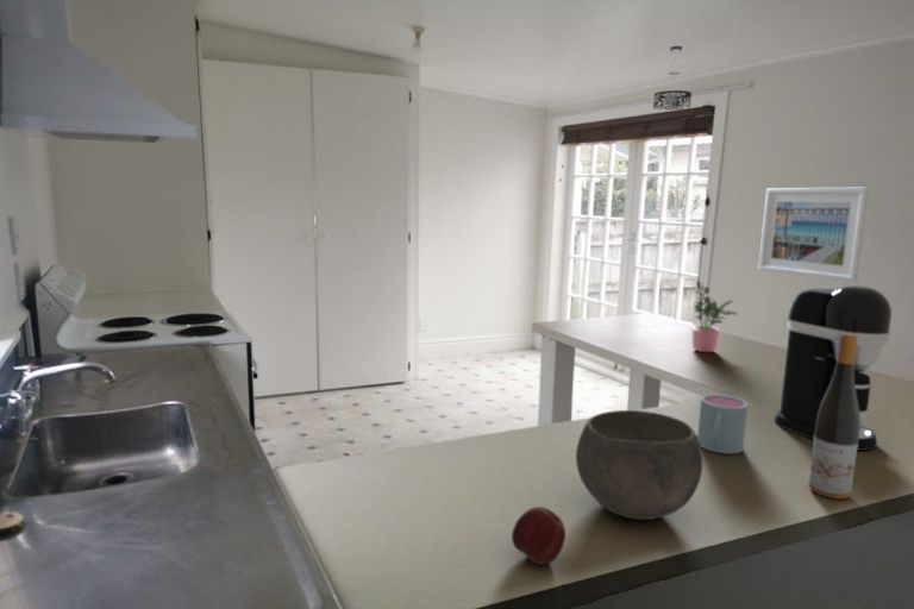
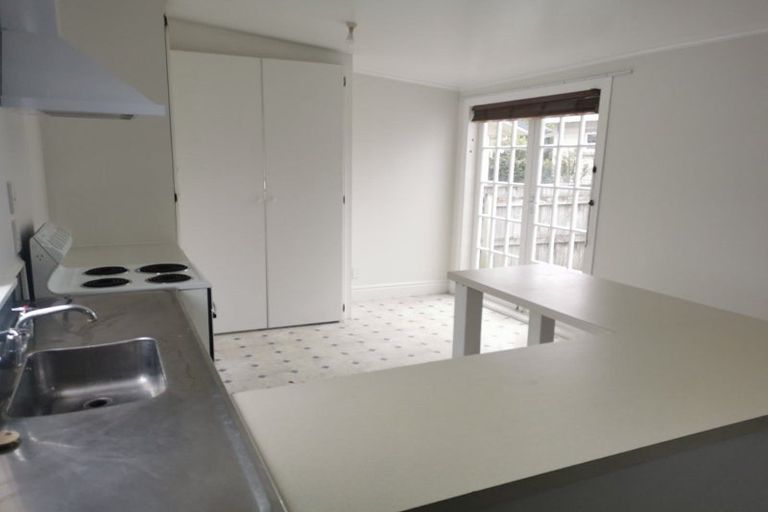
- pendant light [652,45,693,111]
- apple [511,506,566,566]
- wine bottle [807,333,859,501]
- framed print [757,187,870,283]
- coffee maker [774,284,893,452]
- mug [696,394,749,456]
- potted plant [691,278,738,353]
- bowl [575,409,703,521]
